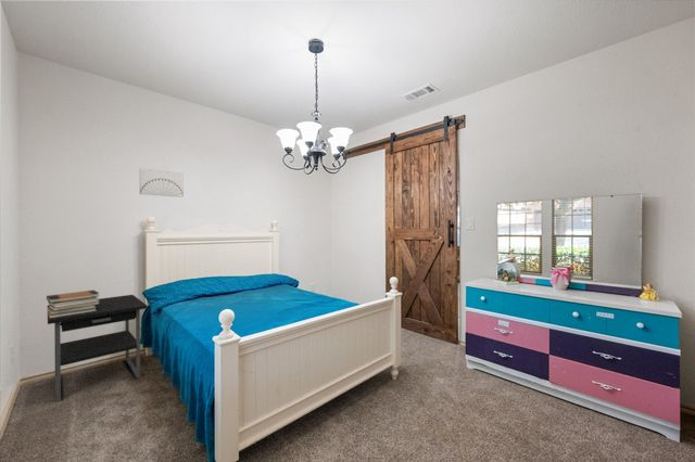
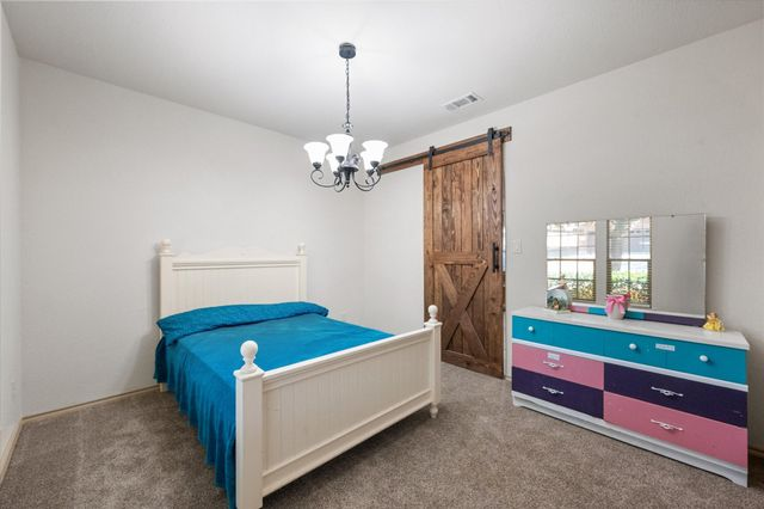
- book stack [46,288,100,318]
- wall art [138,167,185,198]
- nightstand [47,294,148,403]
